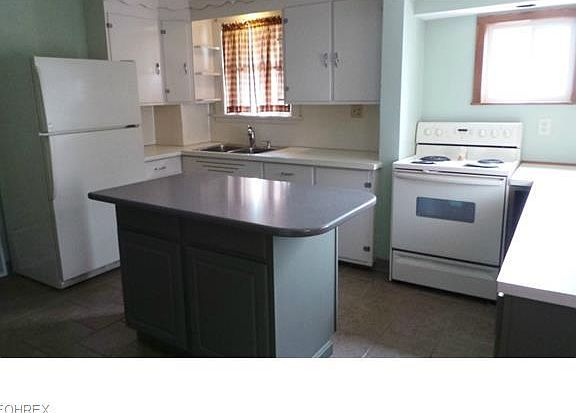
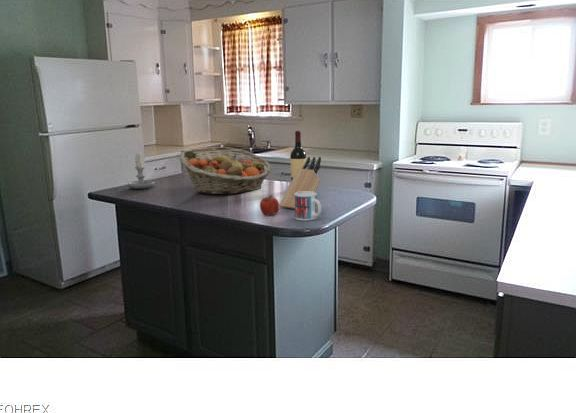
+ fruit basket [178,146,273,195]
+ wine bottle [289,130,307,182]
+ fruit [259,194,280,216]
+ knife block [279,156,322,210]
+ mug [294,192,322,222]
+ candle [127,151,156,190]
